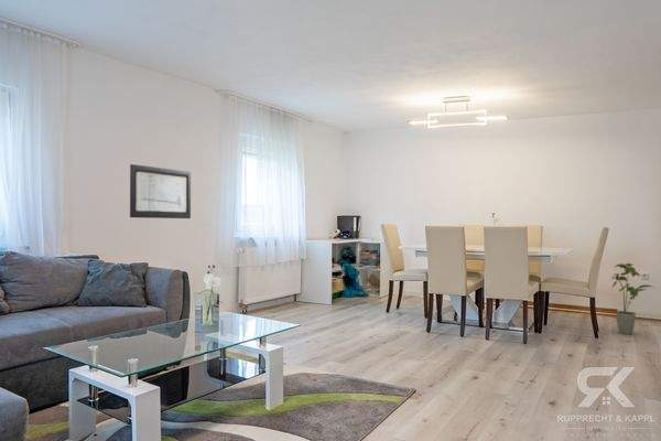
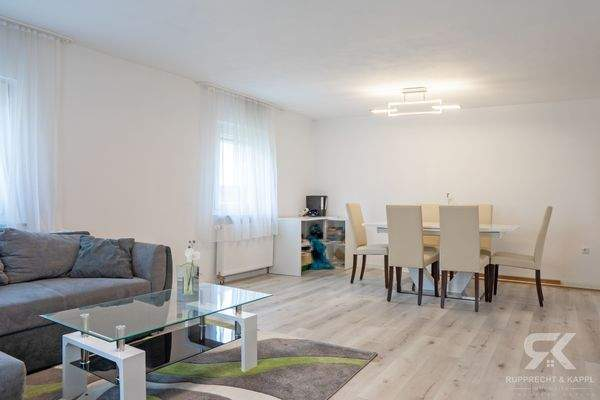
- wall art [129,163,192,219]
- house plant [610,262,657,335]
